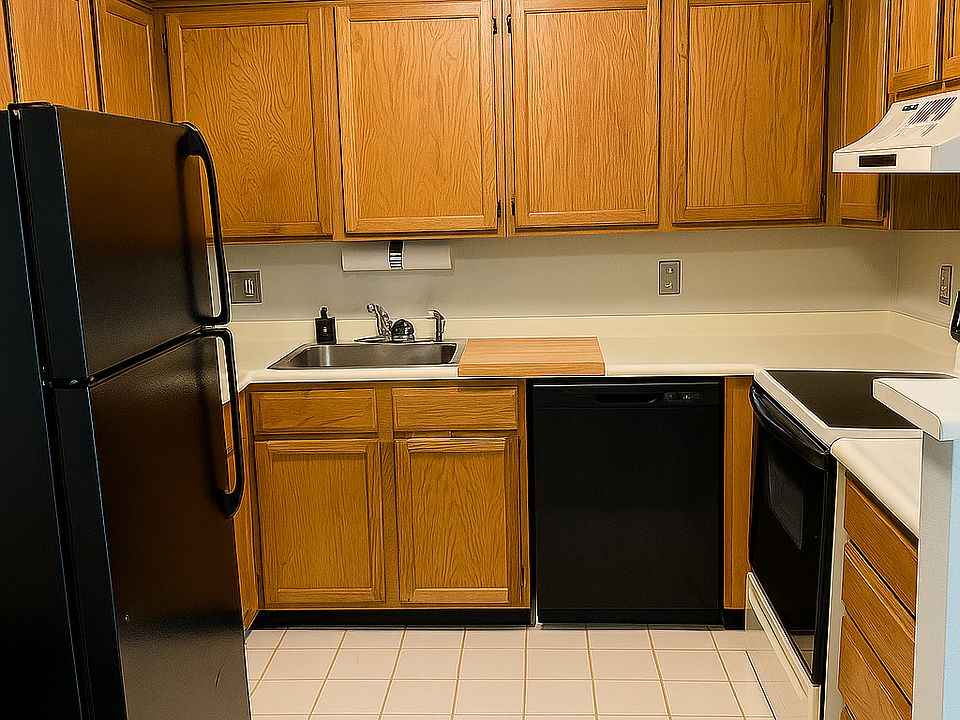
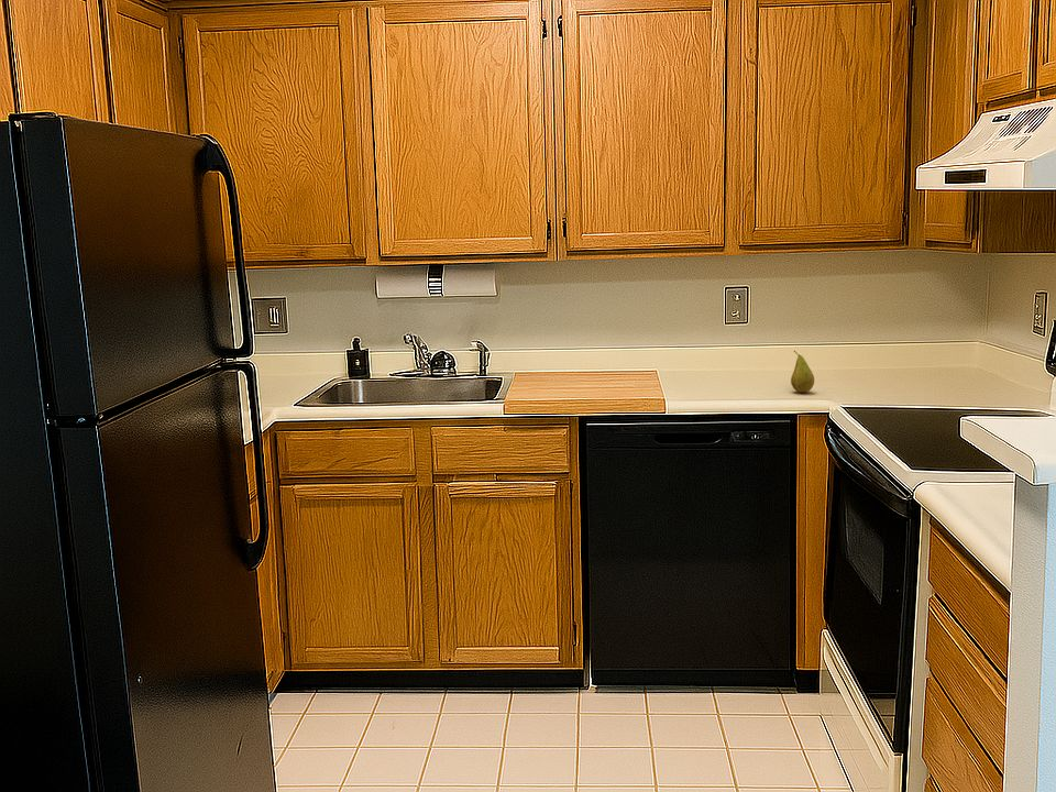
+ fruit [790,350,815,394]
